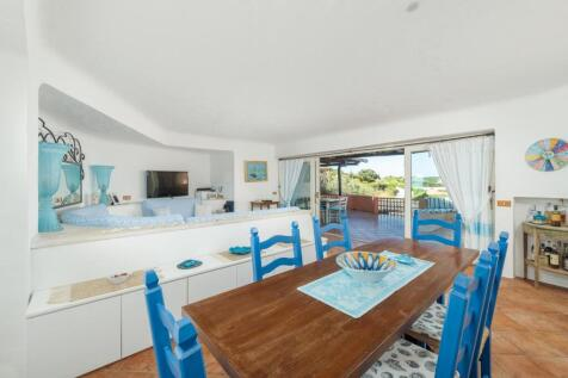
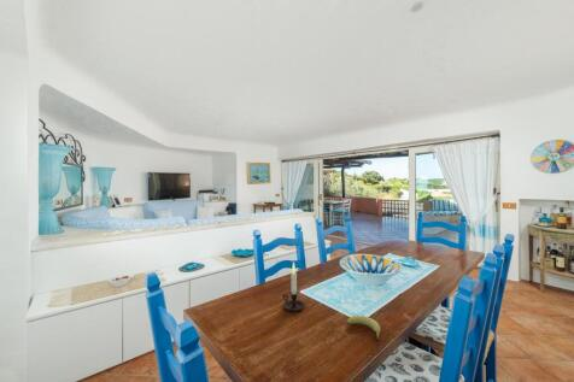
+ fruit [345,315,382,341]
+ candle [282,260,306,312]
